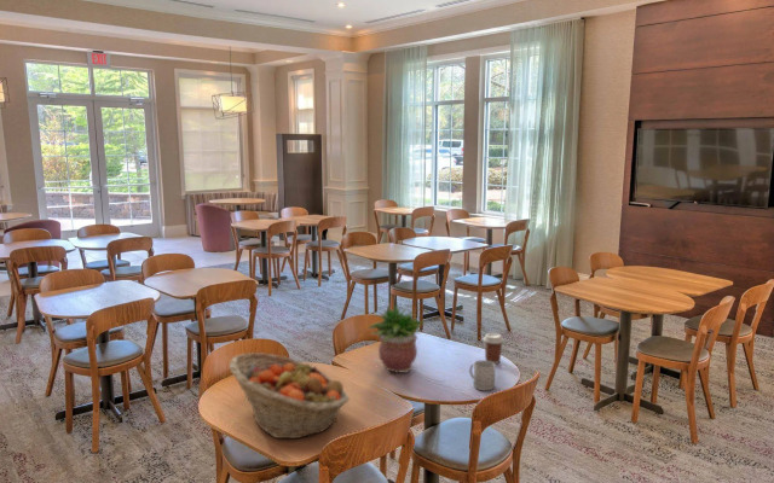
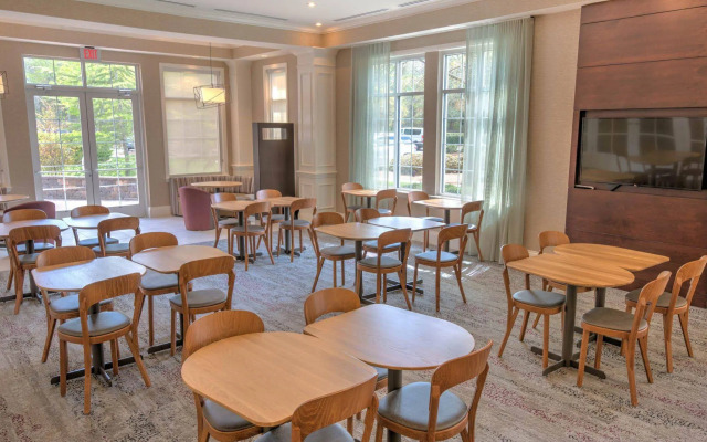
- potted plant [368,302,427,374]
- coffee cup [481,332,504,365]
- mug [468,359,496,391]
- fruit basket [227,351,351,440]
